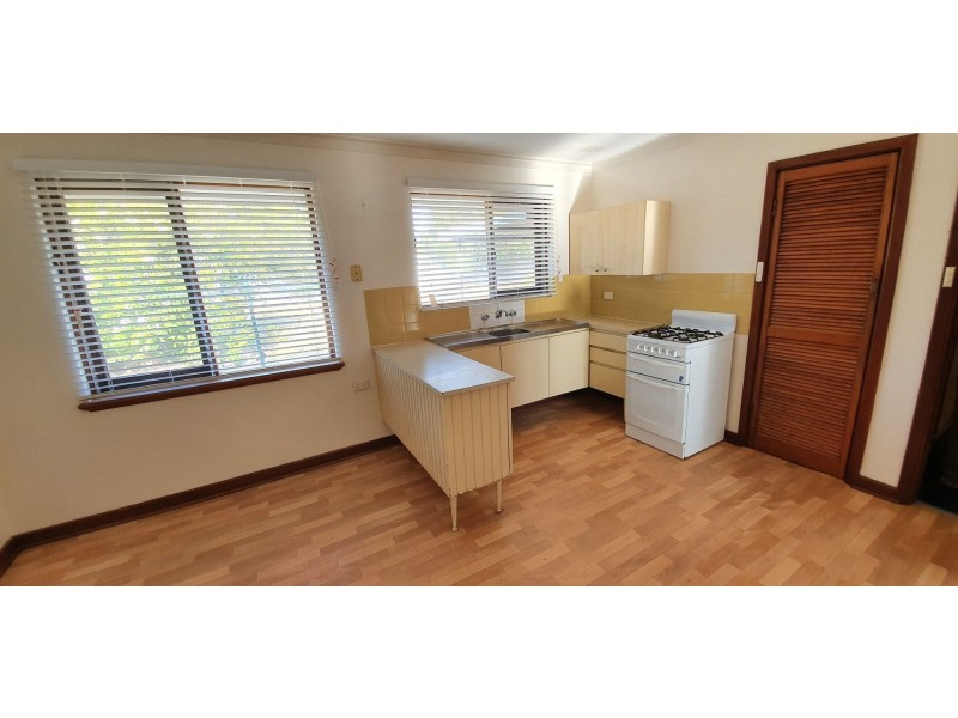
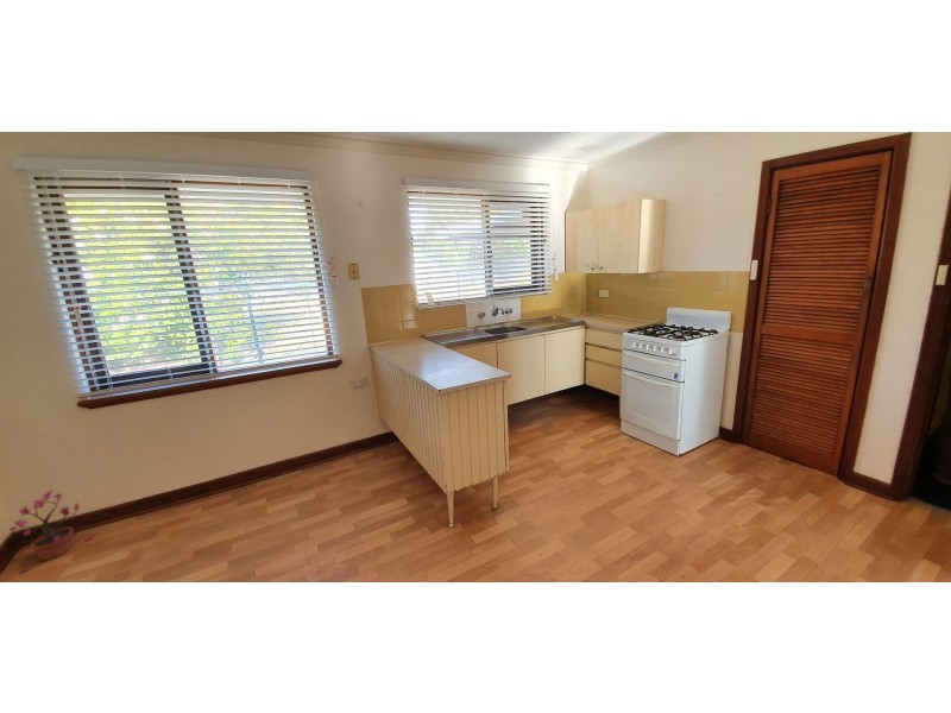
+ potted plant [8,488,94,574]
